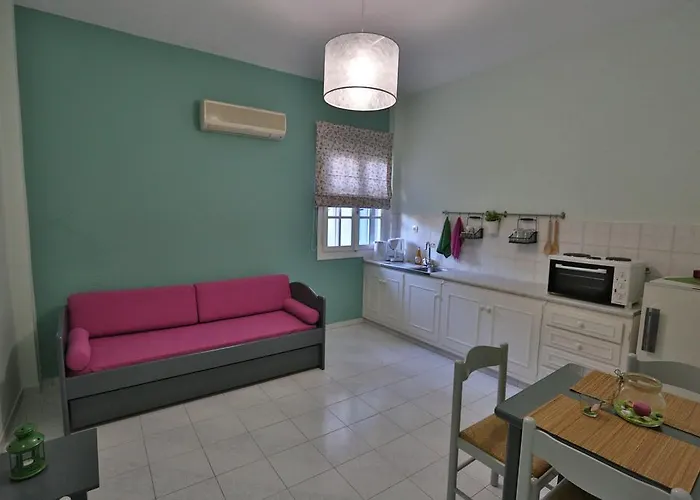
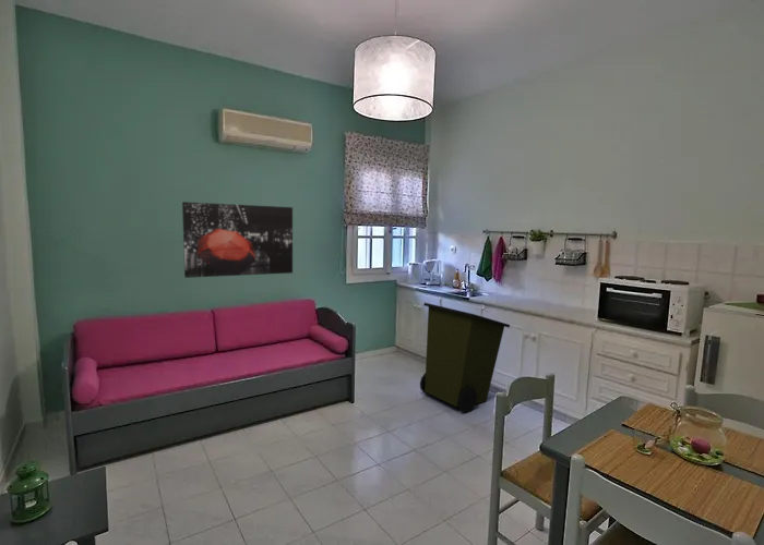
+ wall art [181,201,294,279]
+ trash can [419,302,511,413]
